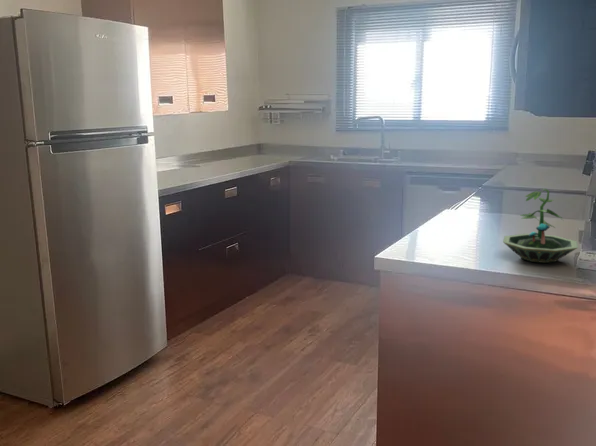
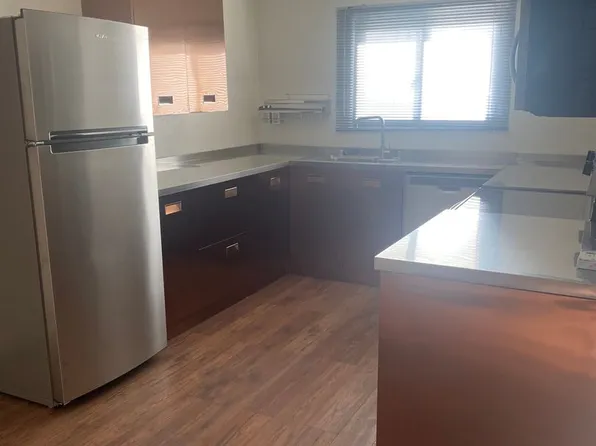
- terrarium [502,187,579,264]
